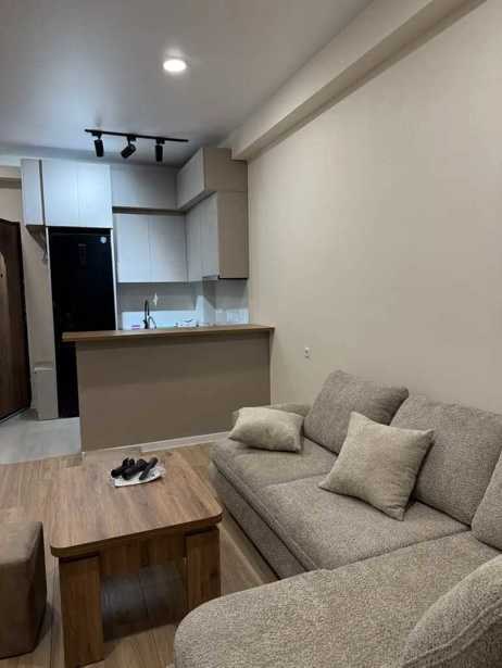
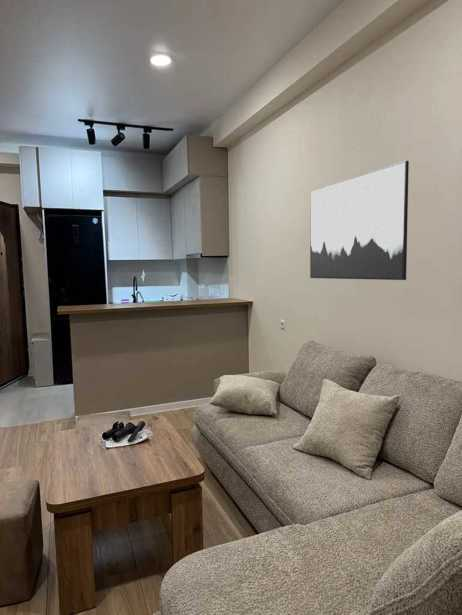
+ wall art [309,160,410,281]
